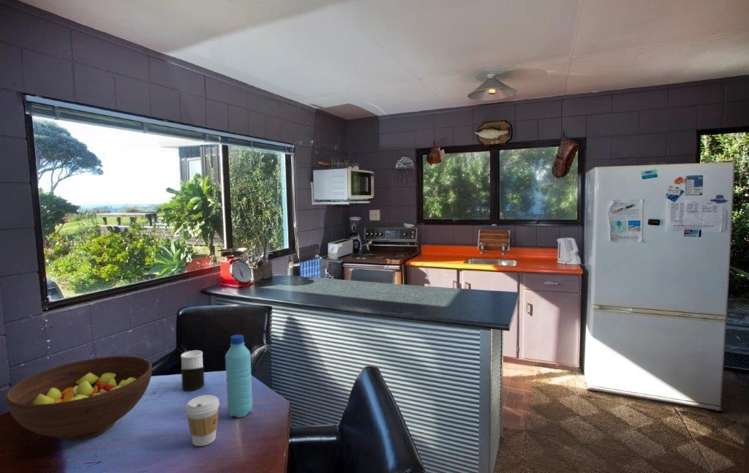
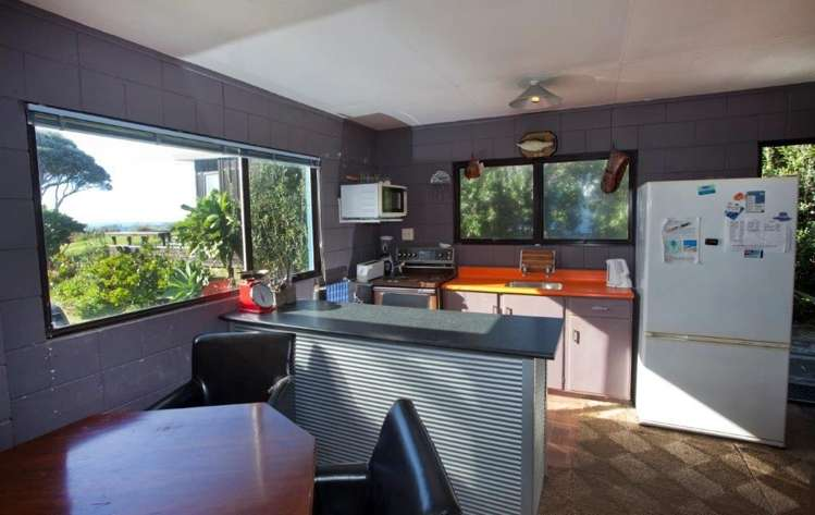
- water bottle [224,334,253,418]
- coffee cup [185,394,220,447]
- cup [180,349,205,391]
- fruit bowl [5,355,153,442]
